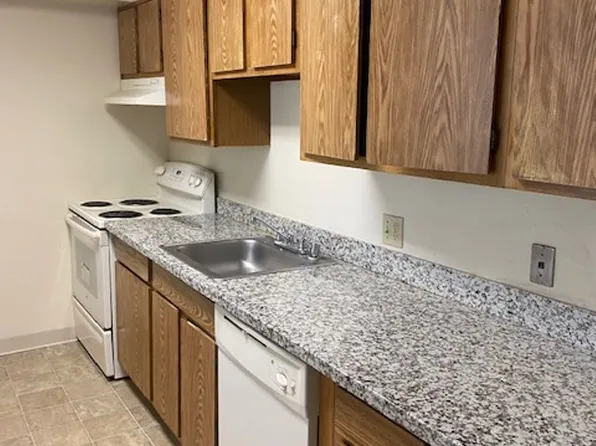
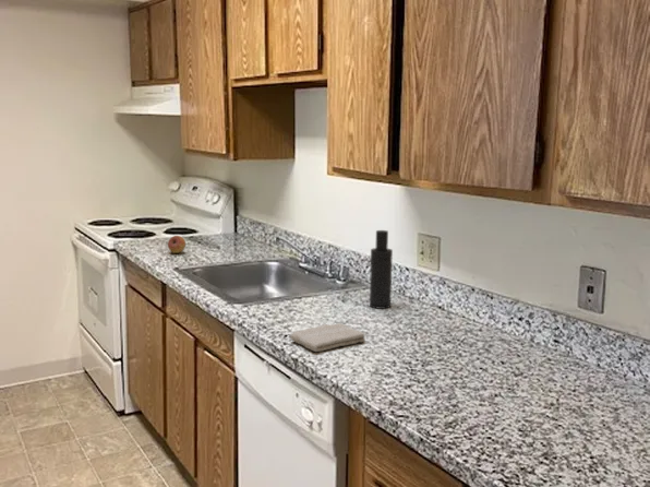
+ fruit [167,235,186,254]
+ washcloth [289,322,366,353]
+ atomizer [369,229,394,310]
